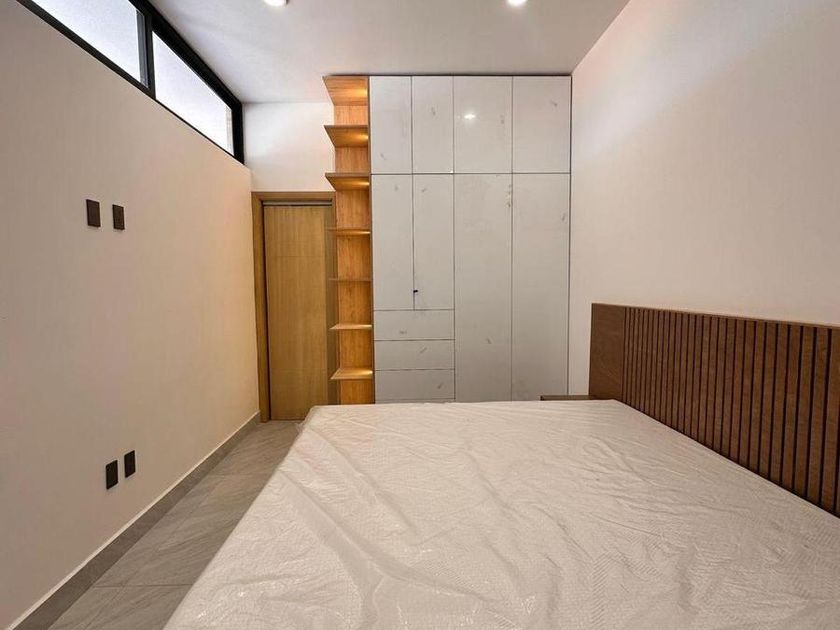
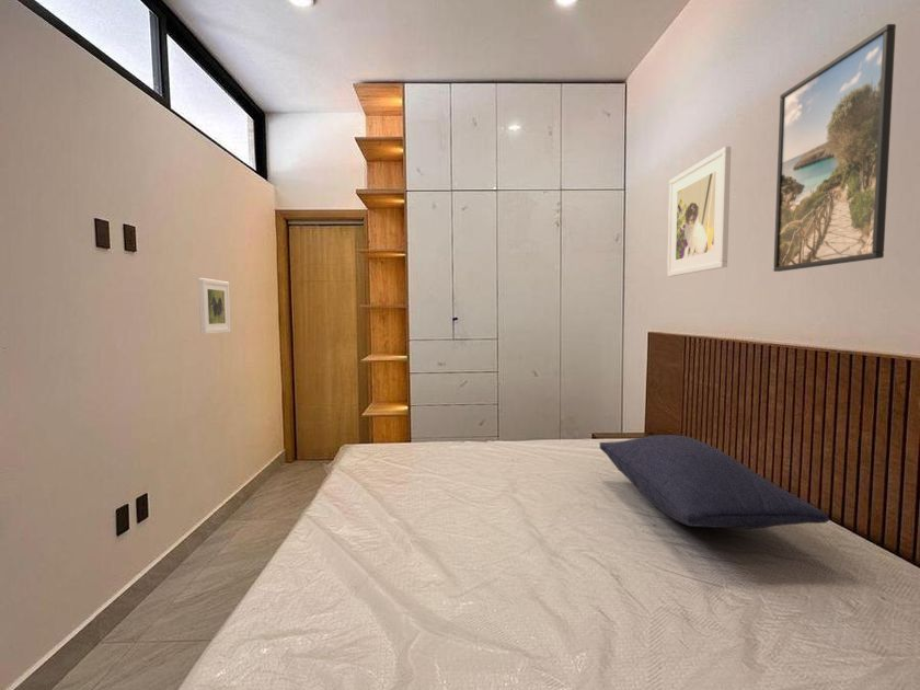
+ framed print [772,23,897,273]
+ pillow [598,434,830,530]
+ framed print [198,277,232,335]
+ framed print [666,146,732,278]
